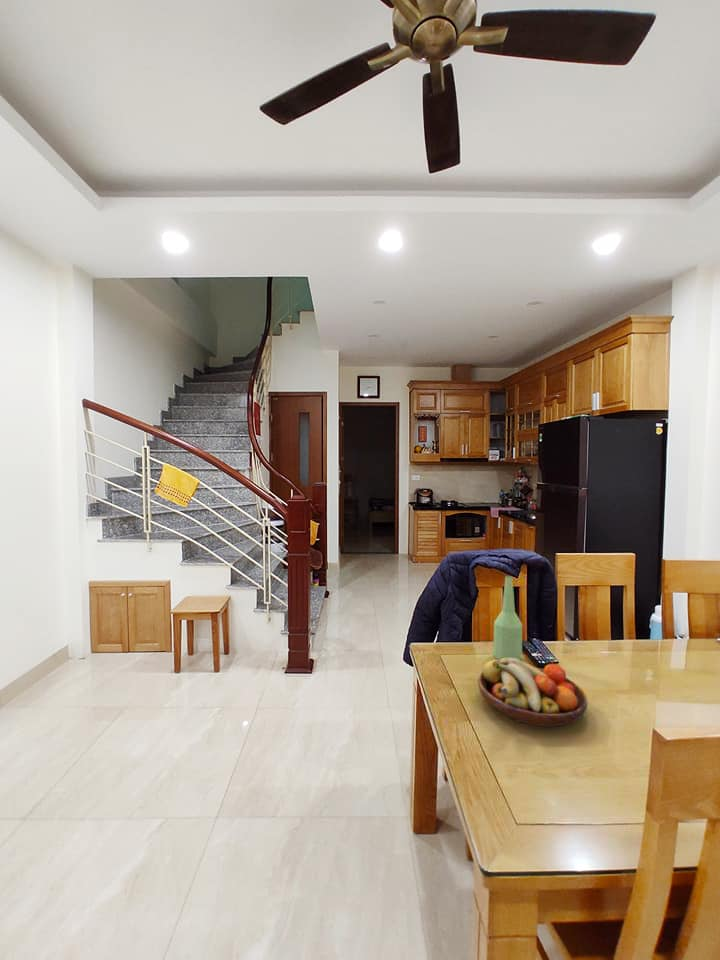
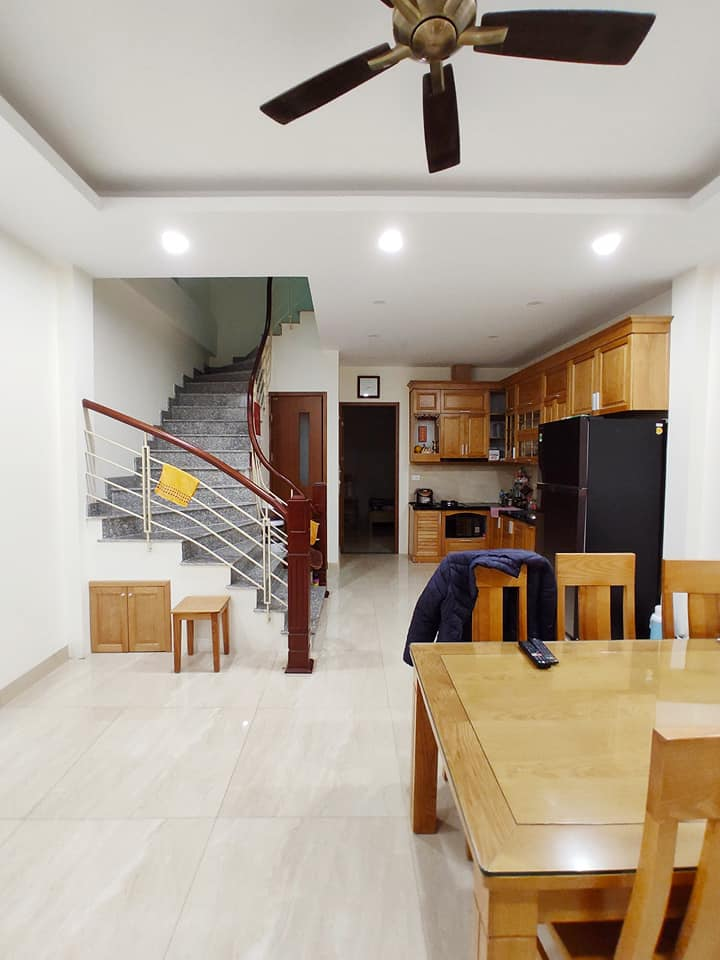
- bottle [492,575,523,661]
- fruit bowl [477,658,588,728]
